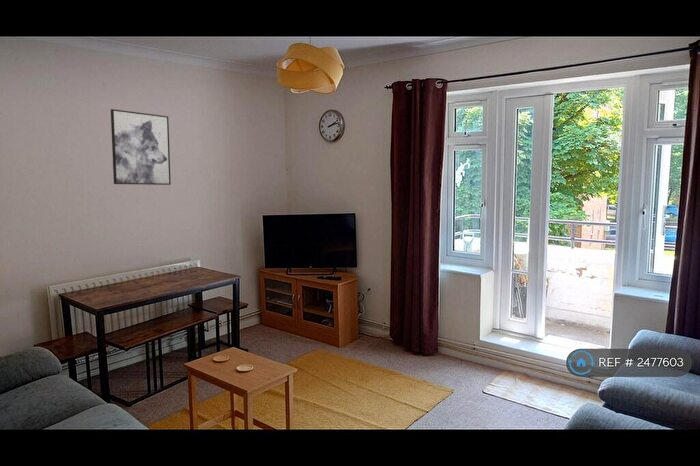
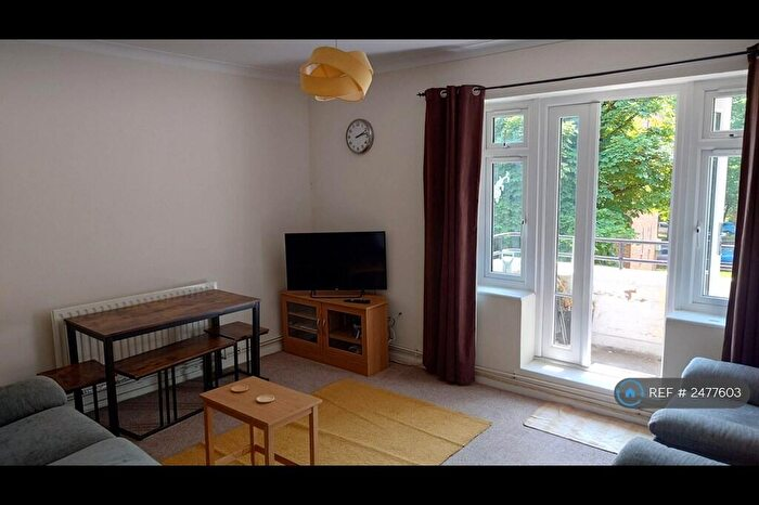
- wall art [110,108,172,186]
